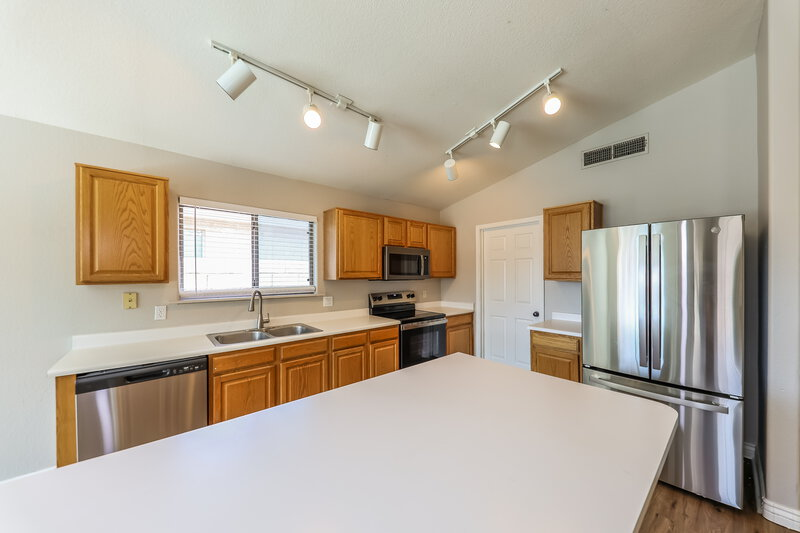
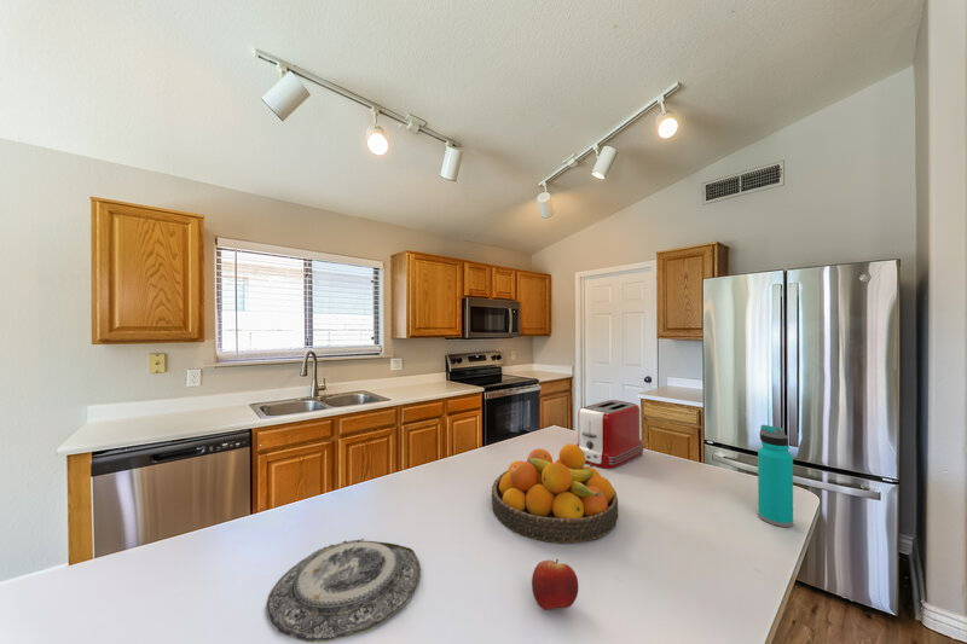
+ water bottle [757,424,794,528]
+ fruit bowl [491,443,619,544]
+ toaster [575,399,645,470]
+ fruit [531,558,579,611]
+ plate [265,538,422,644]
